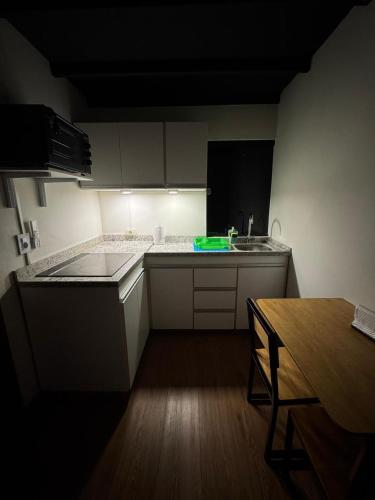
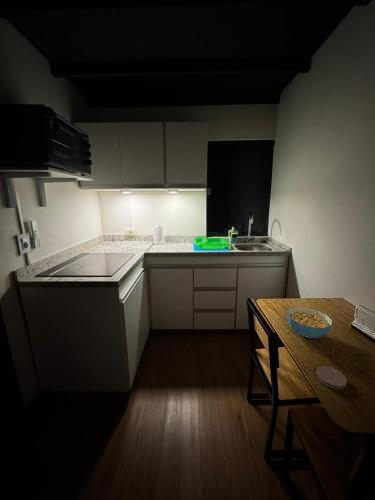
+ coaster [315,365,348,390]
+ cereal bowl [286,306,333,339]
